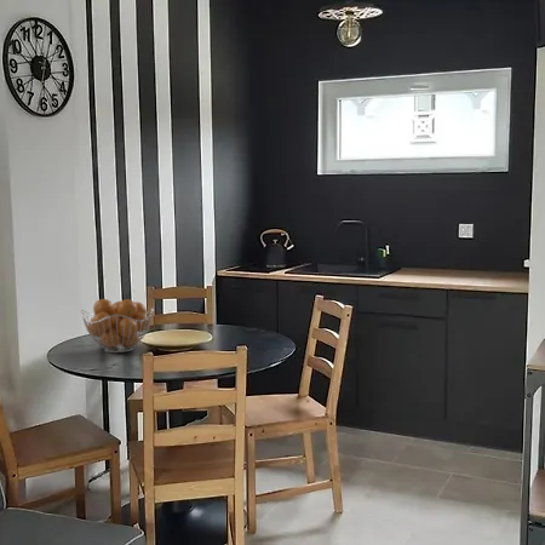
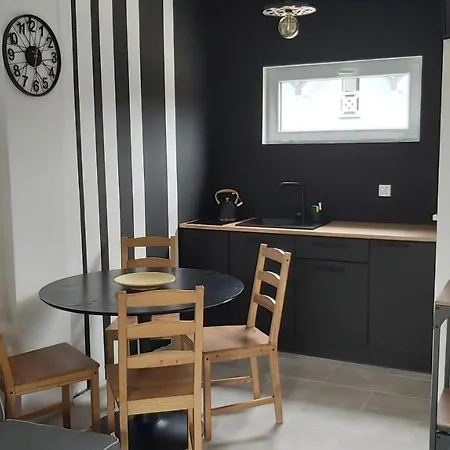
- fruit basket [80,298,155,354]
